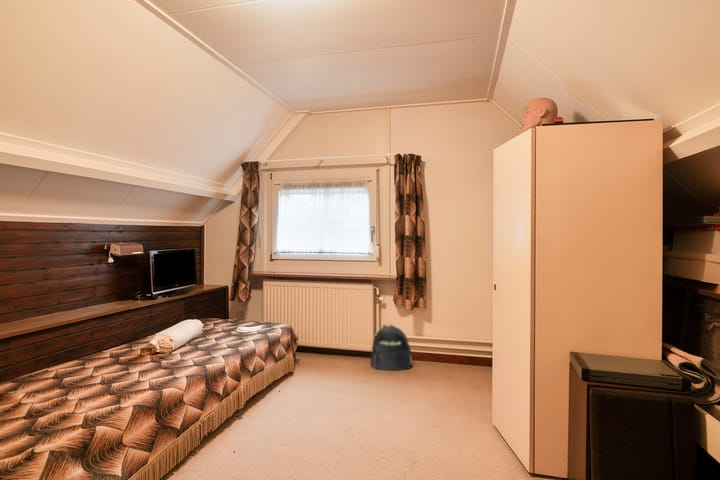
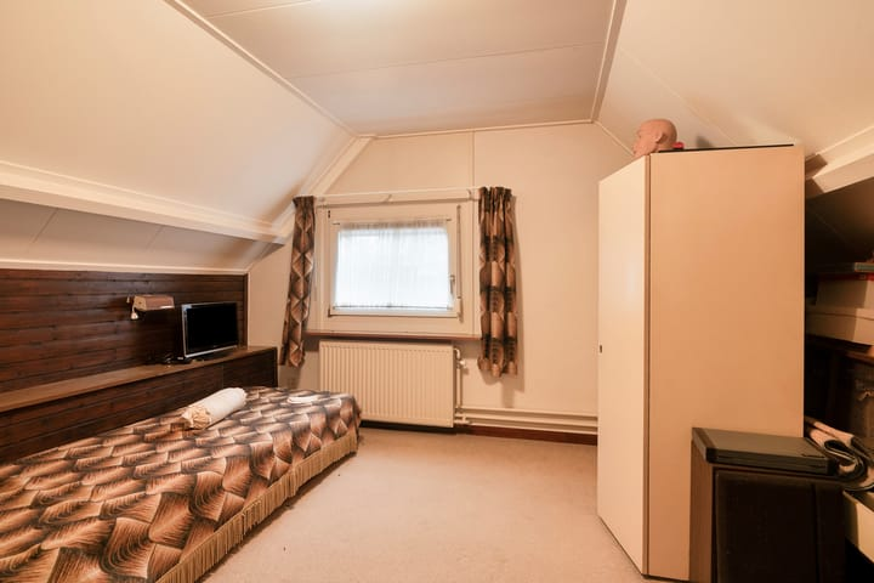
- backpack [370,324,414,371]
